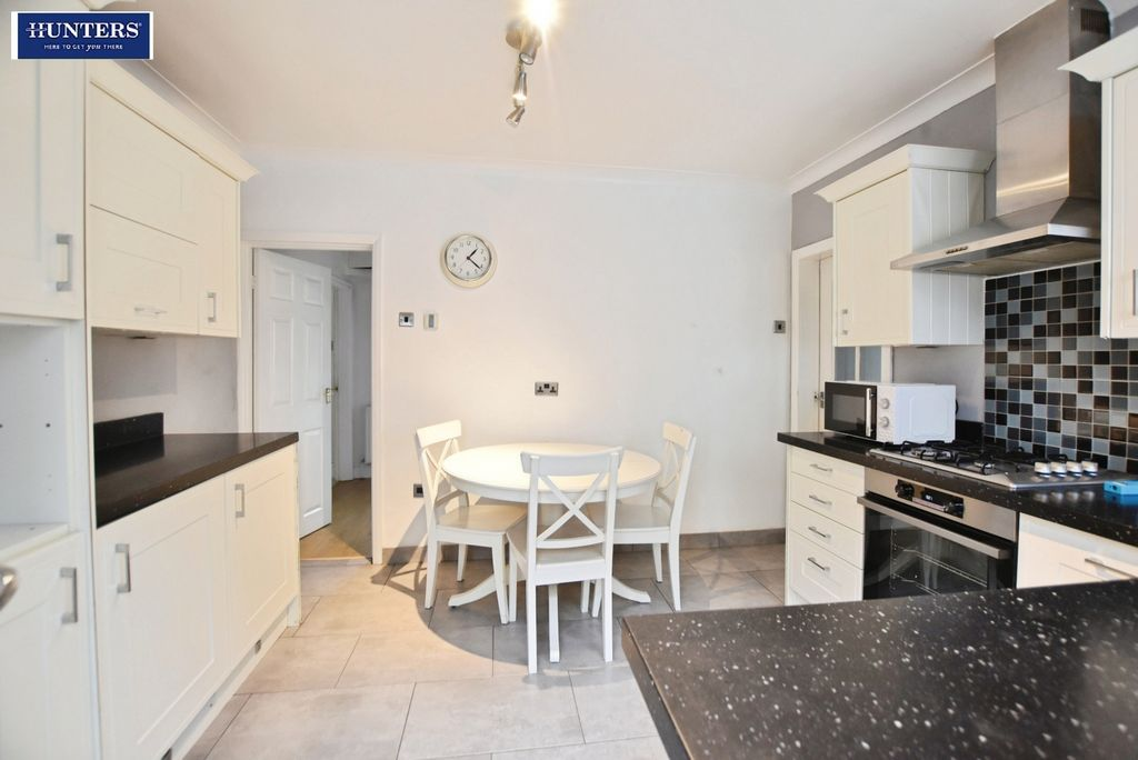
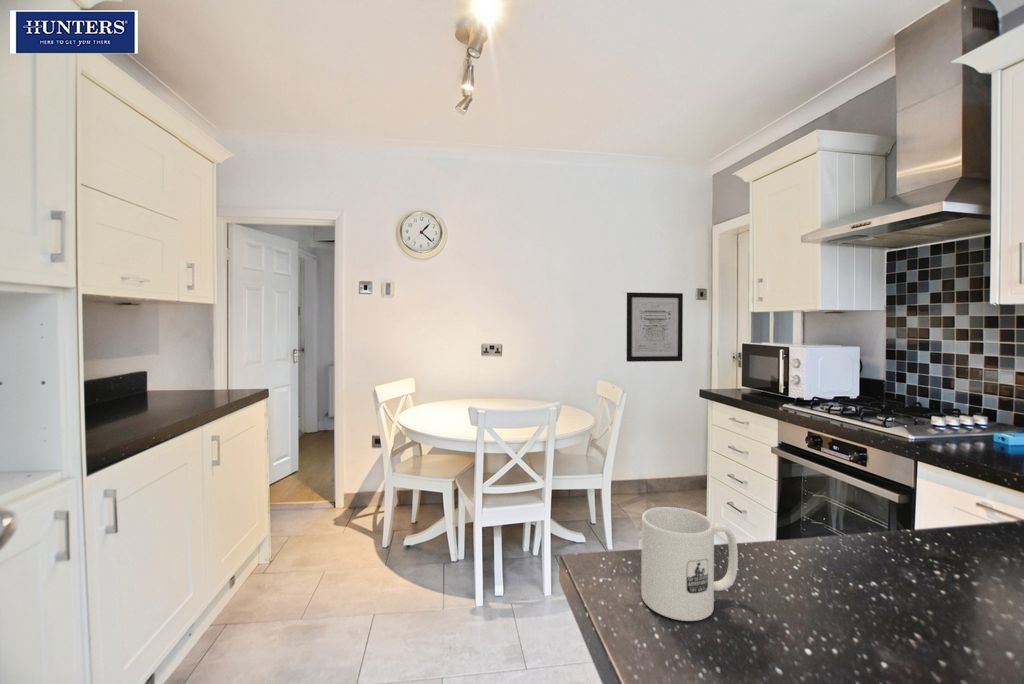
+ mug [640,506,739,622]
+ wall art [626,291,684,363]
